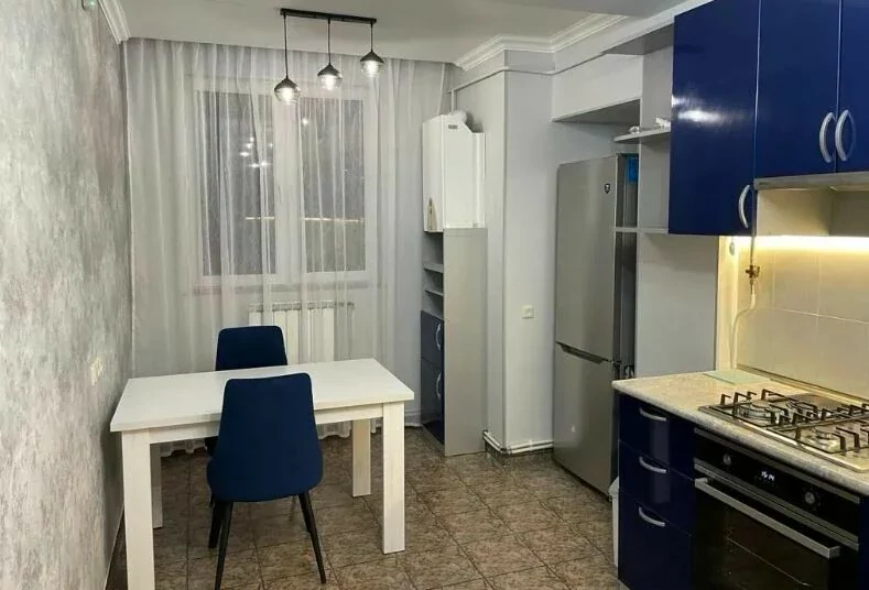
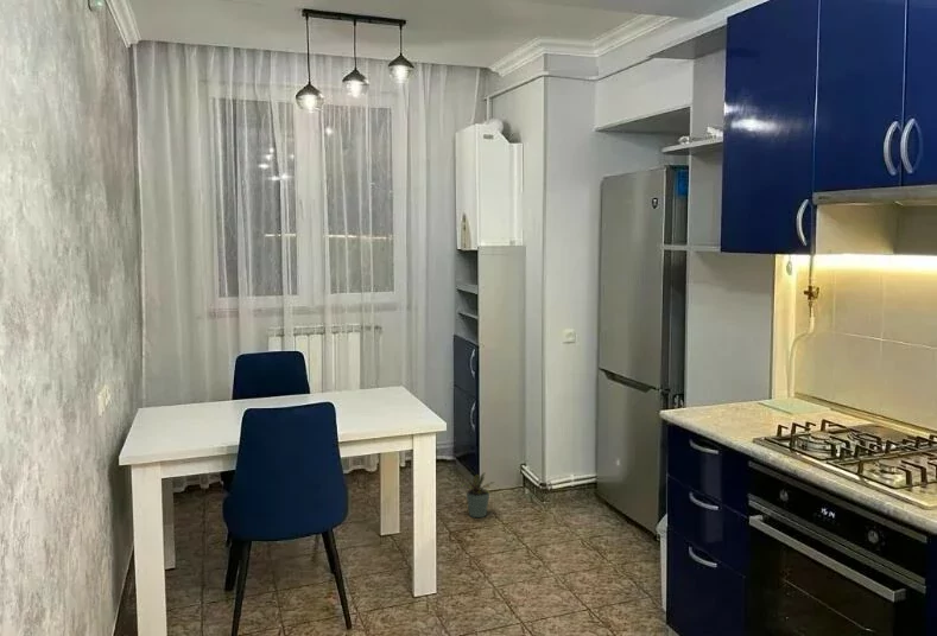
+ potted plant [460,472,496,519]
